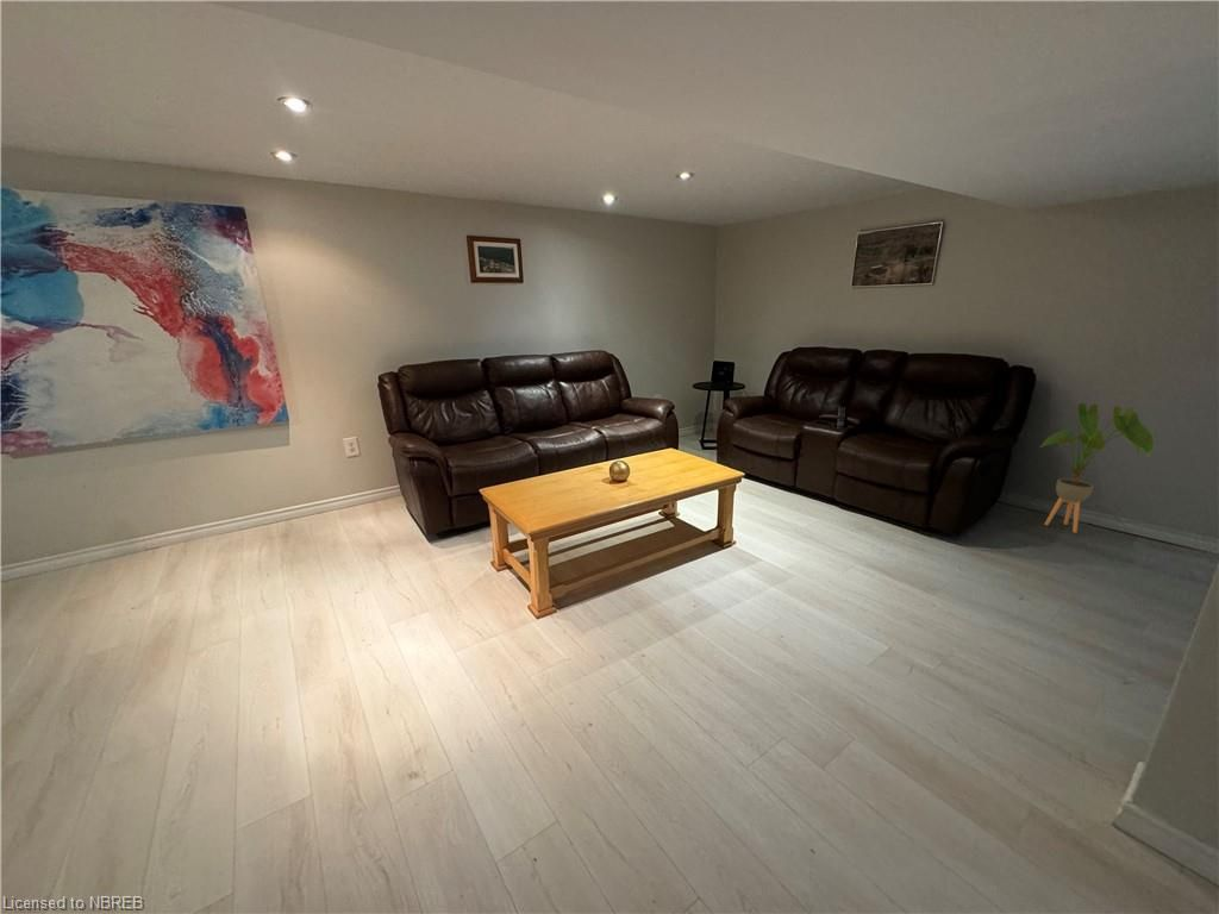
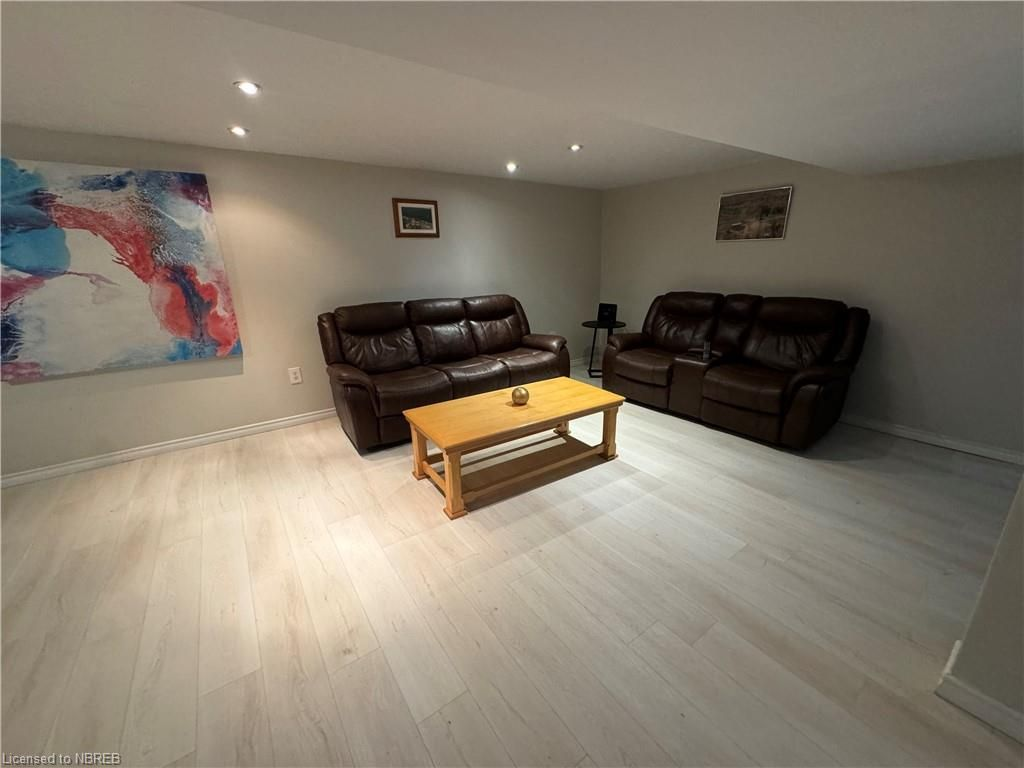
- house plant [1039,402,1156,534]
